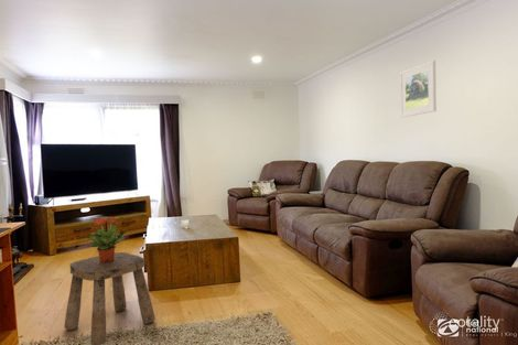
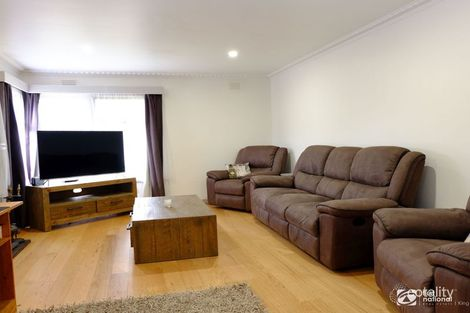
- stool [63,251,157,345]
- potted plant [84,216,129,262]
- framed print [399,60,438,118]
